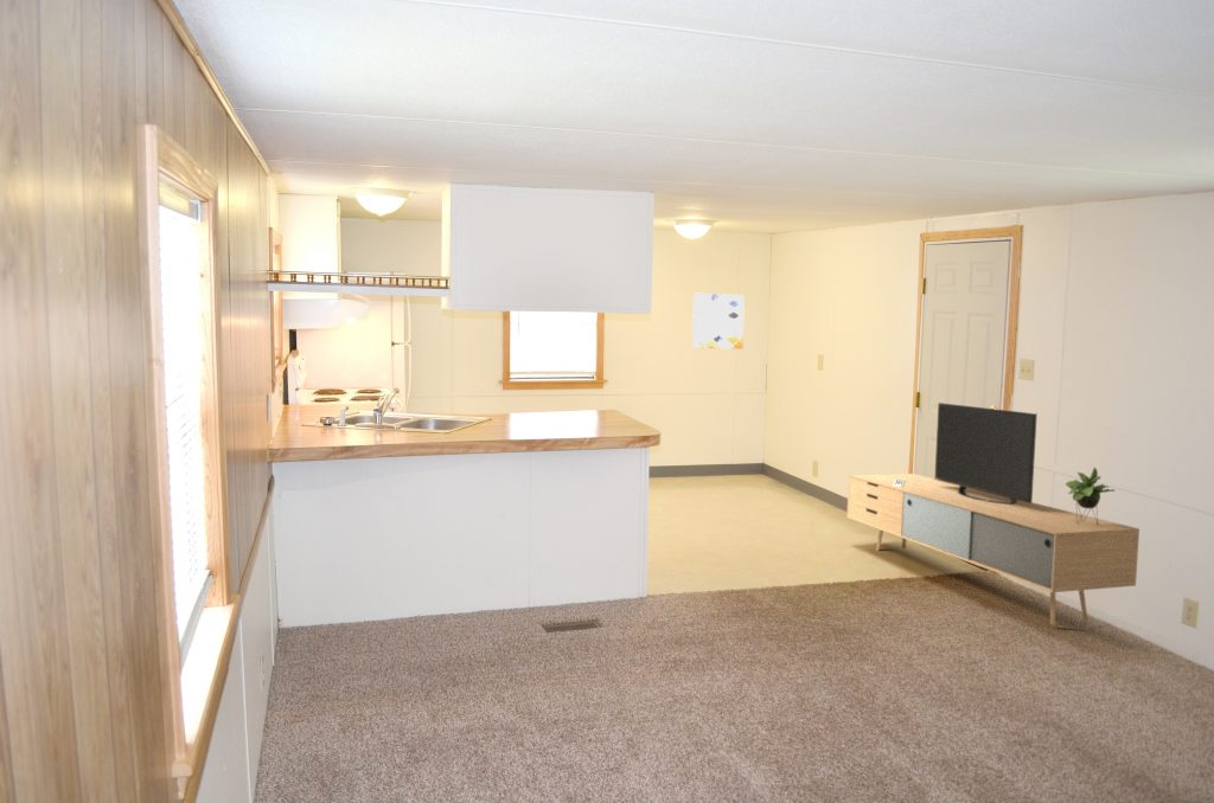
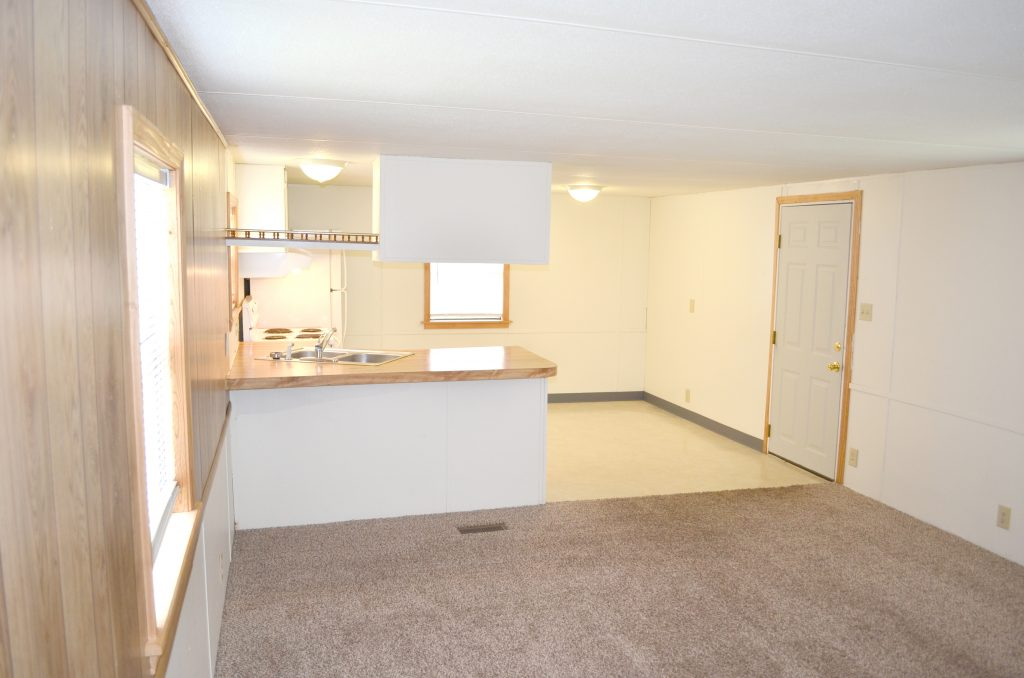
- media console [845,402,1140,625]
- wall art [691,293,746,349]
